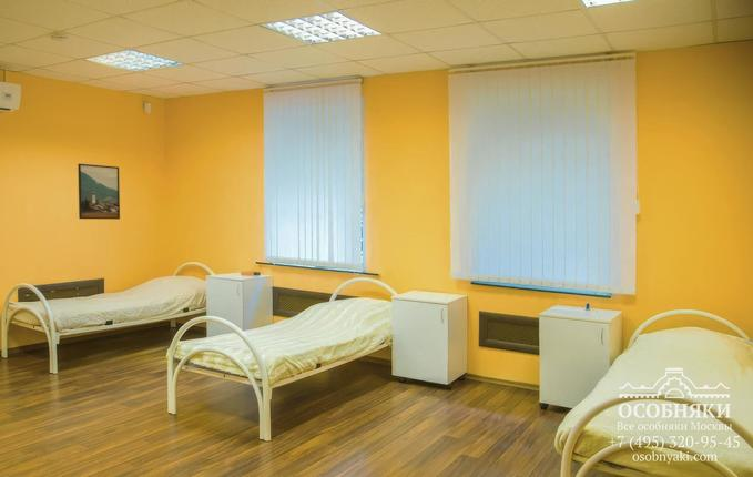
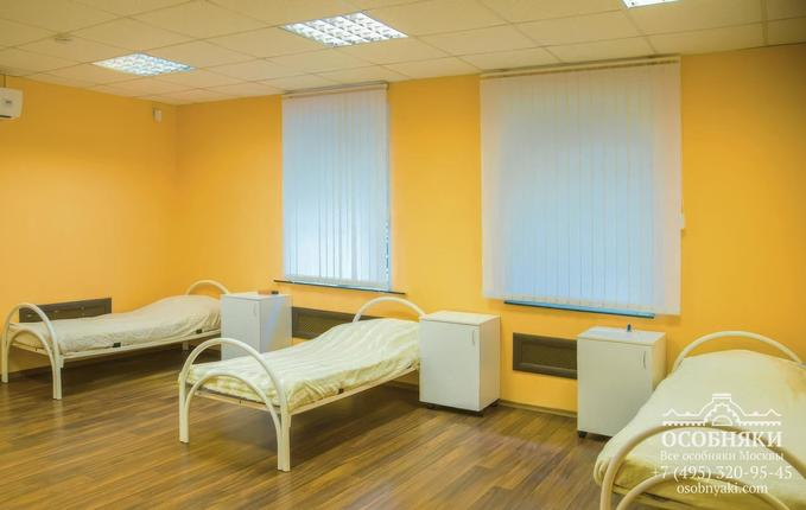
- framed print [77,163,121,220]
